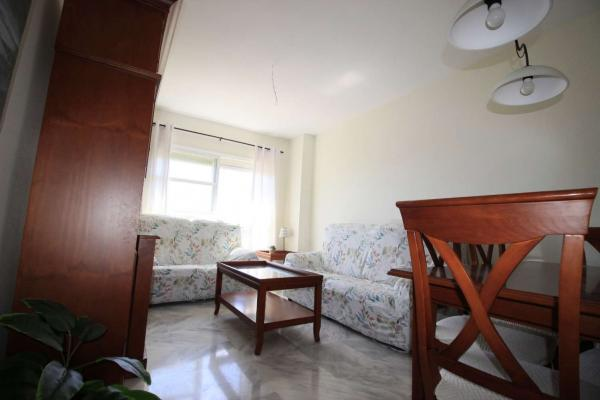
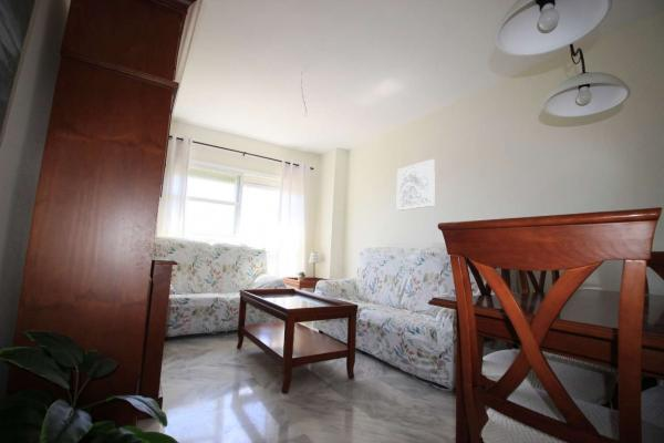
+ wall art [395,158,436,212]
